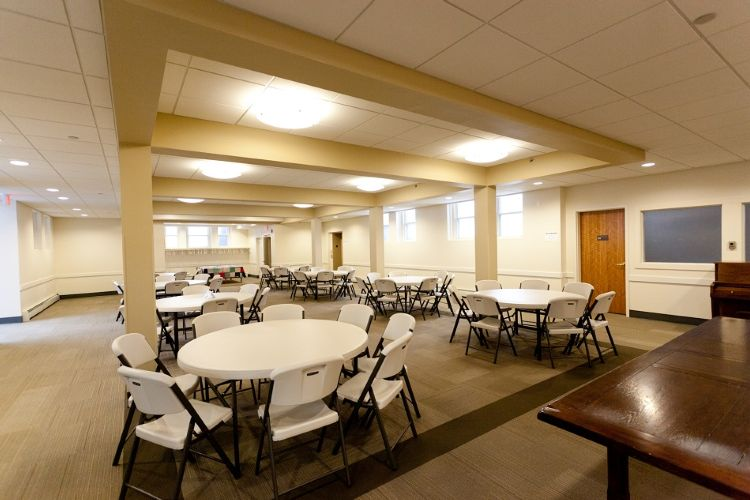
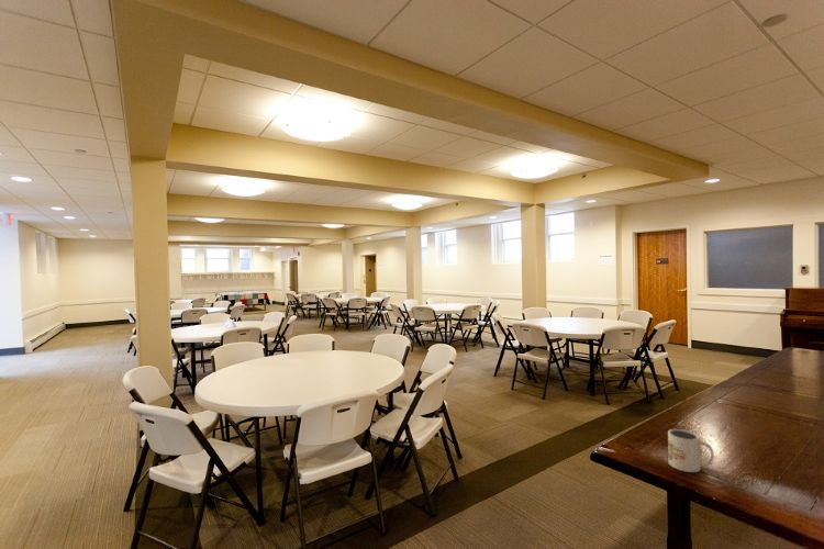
+ mug [667,428,715,473]
